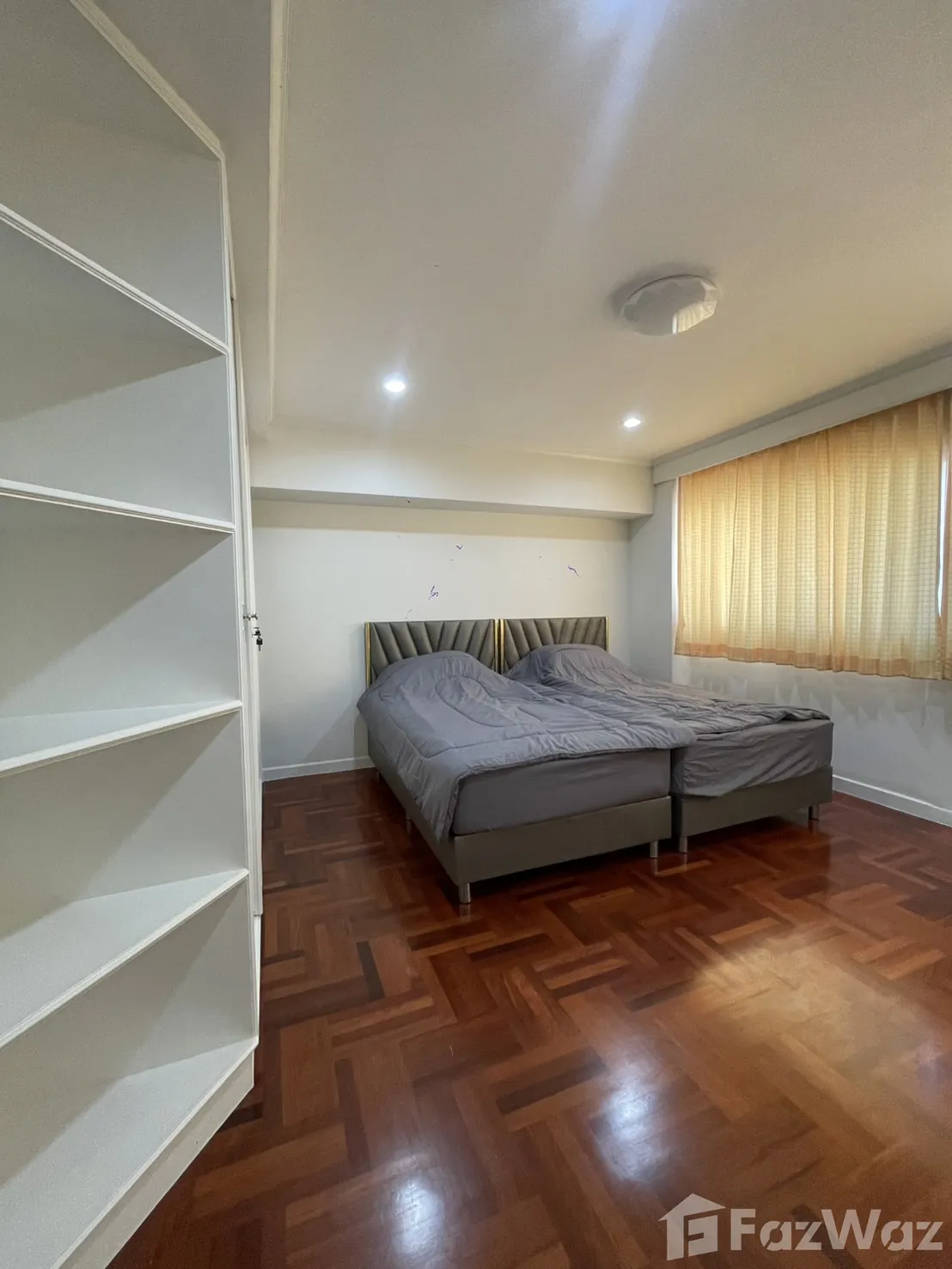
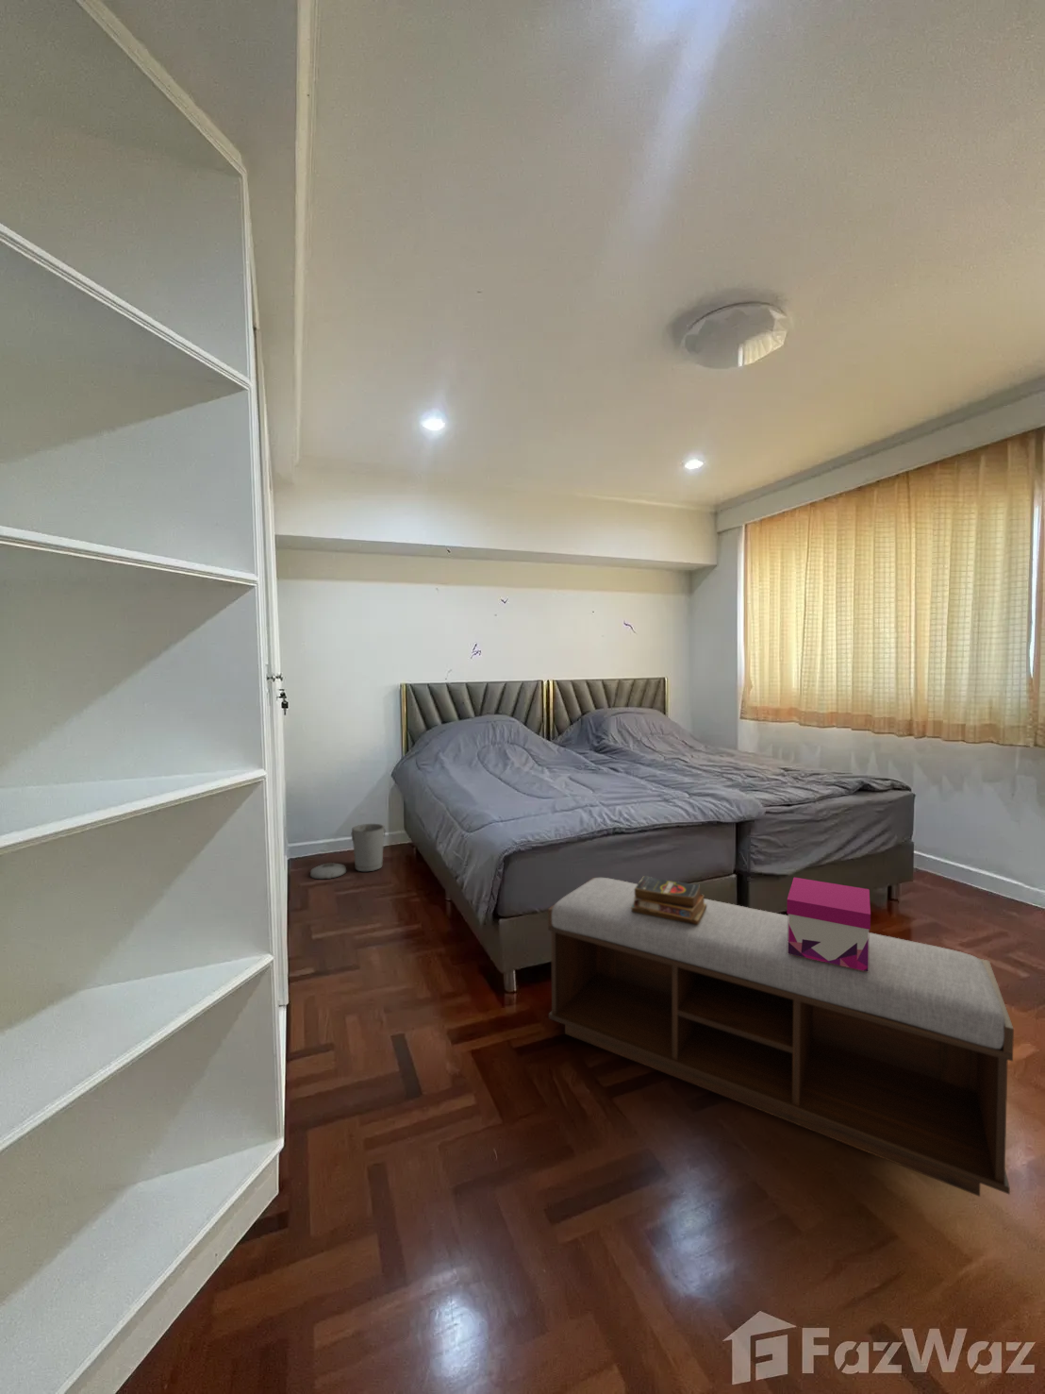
+ decorative box [786,877,872,972]
+ trash can [310,823,386,880]
+ books [631,874,707,925]
+ bench [547,877,1015,1197]
